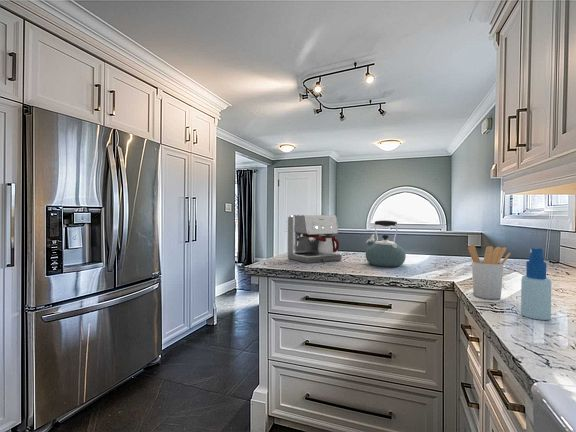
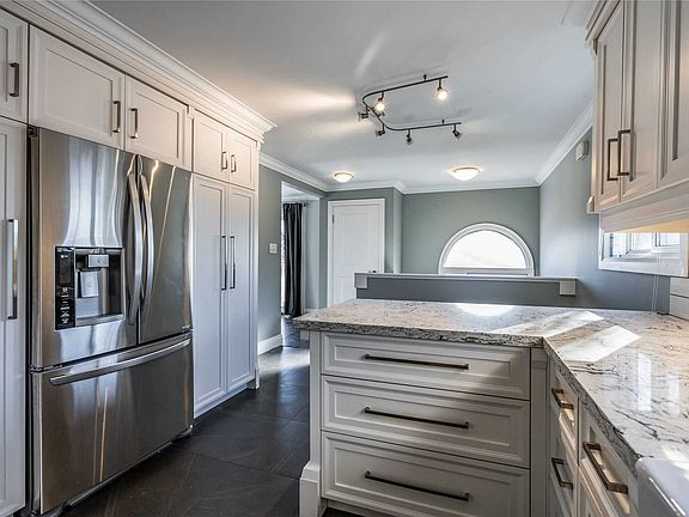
- coffee maker [286,214,343,264]
- spray bottle [520,247,552,321]
- utensil holder [467,243,512,300]
- kettle [365,220,407,268]
